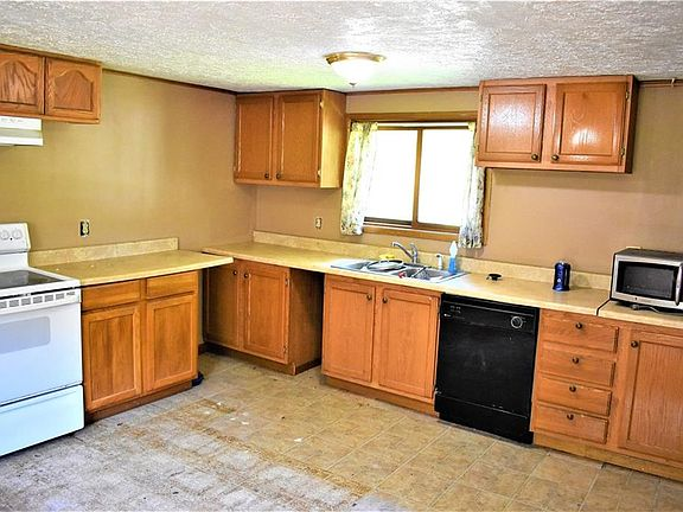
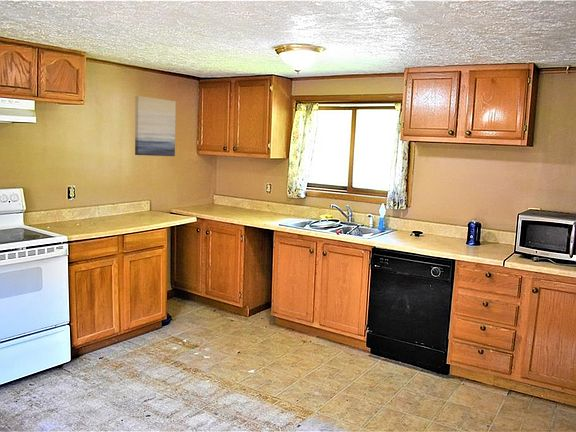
+ wall art [134,95,177,157]
